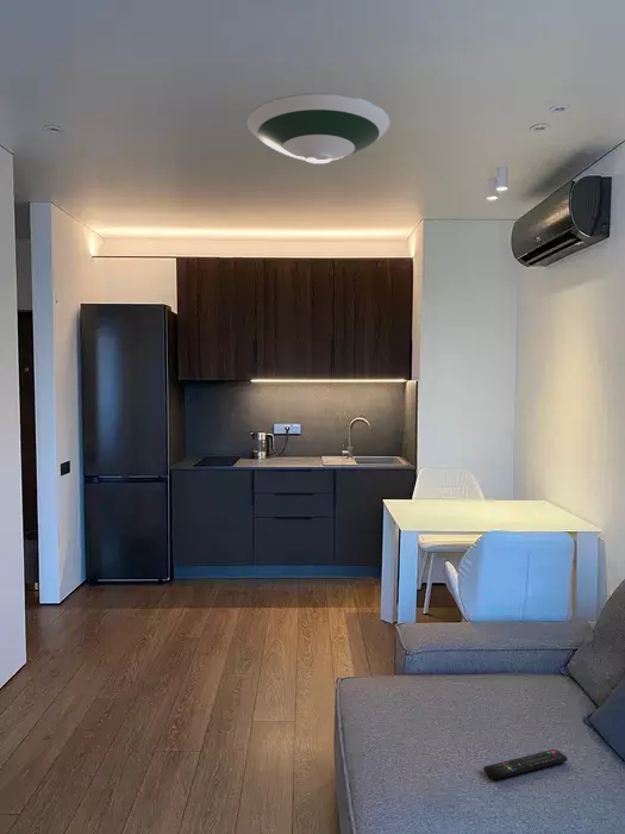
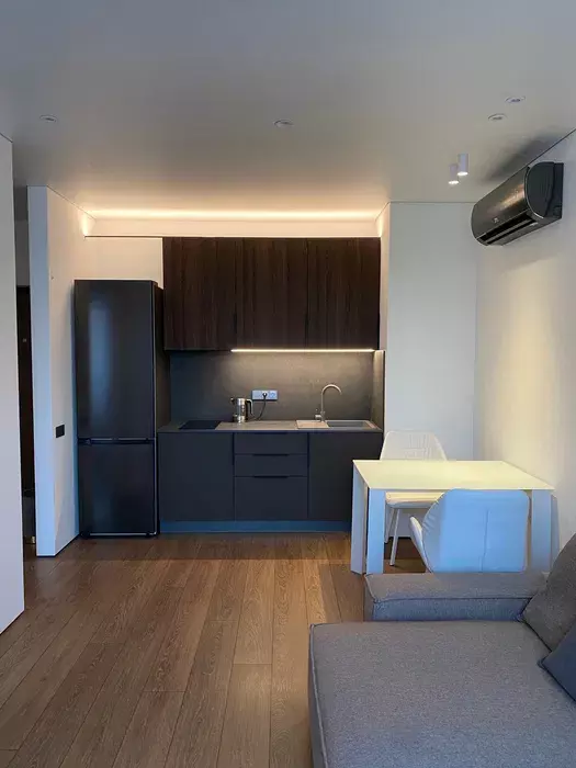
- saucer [245,92,392,166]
- remote control [482,748,569,780]
